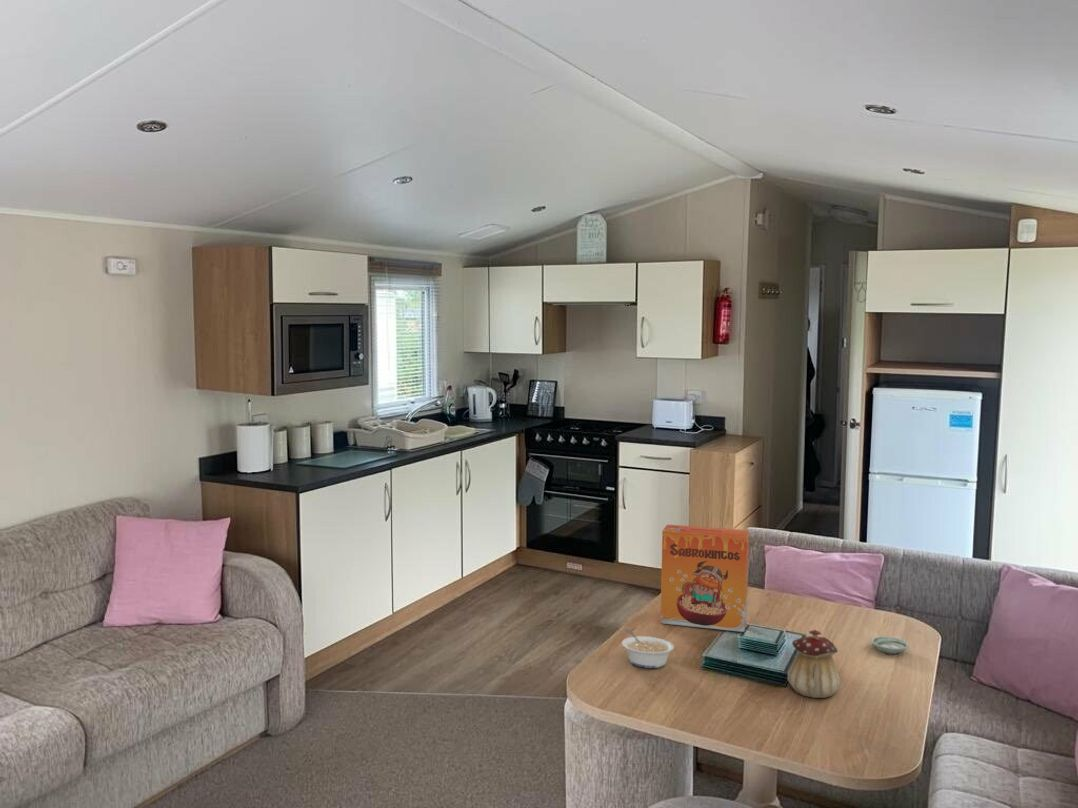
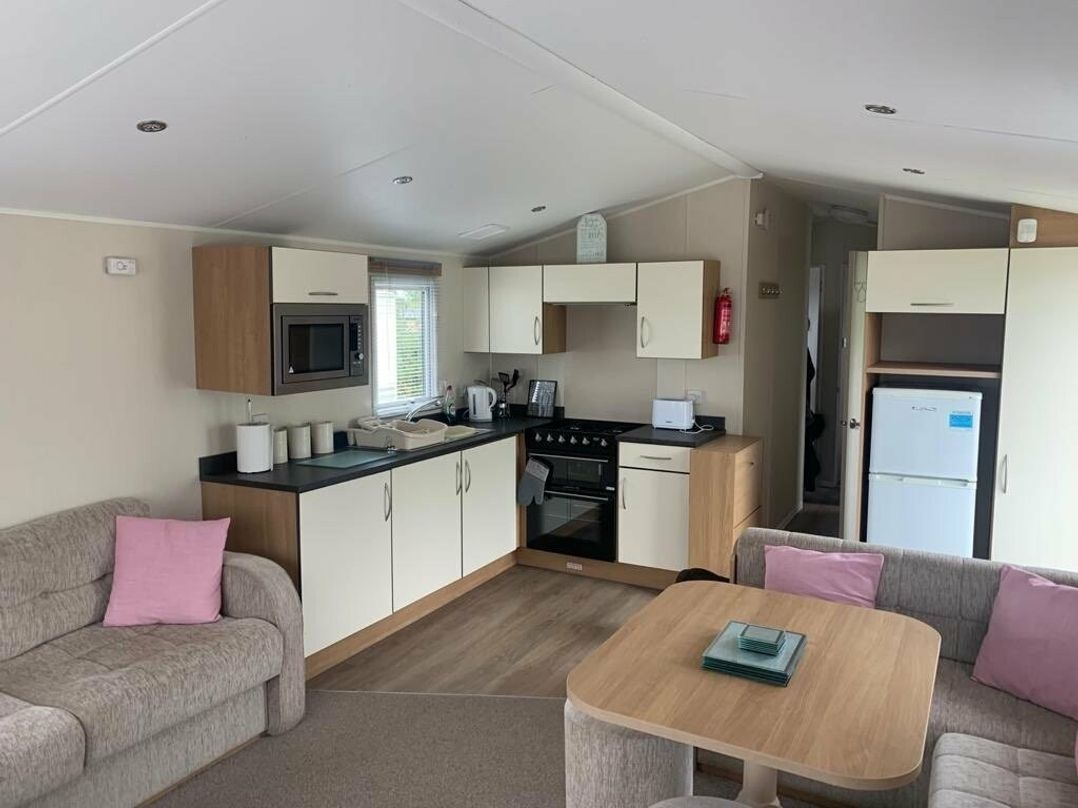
- saucer [870,635,910,655]
- teapot [786,629,841,699]
- cereal box [660,524,750,633]
- legume [621,629,675,669]
